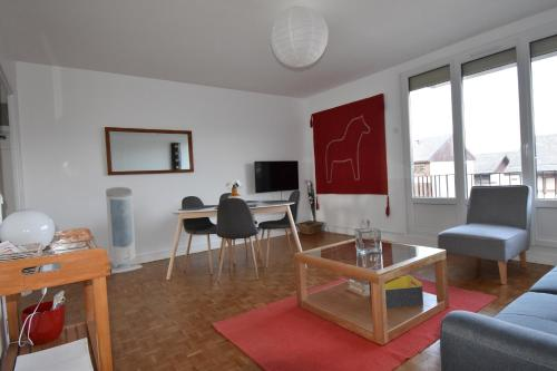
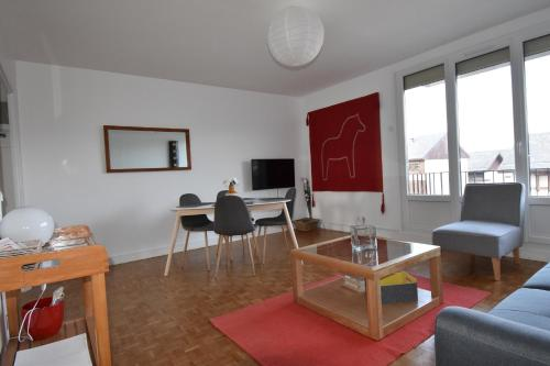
- air purifier [105,186,144,275]
